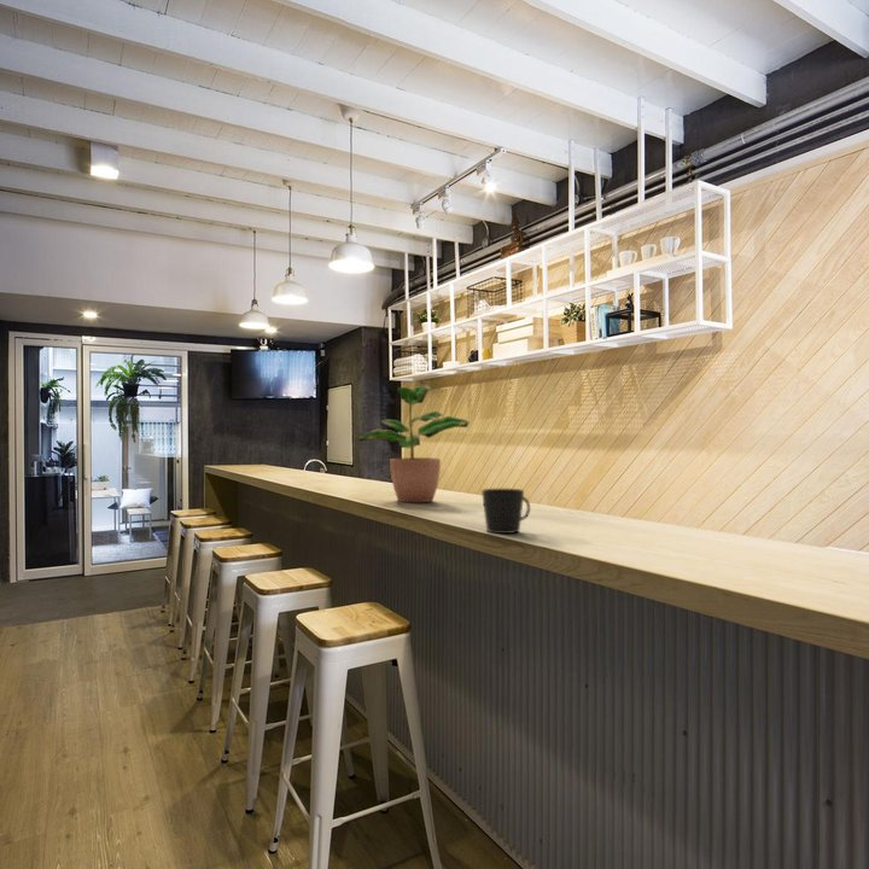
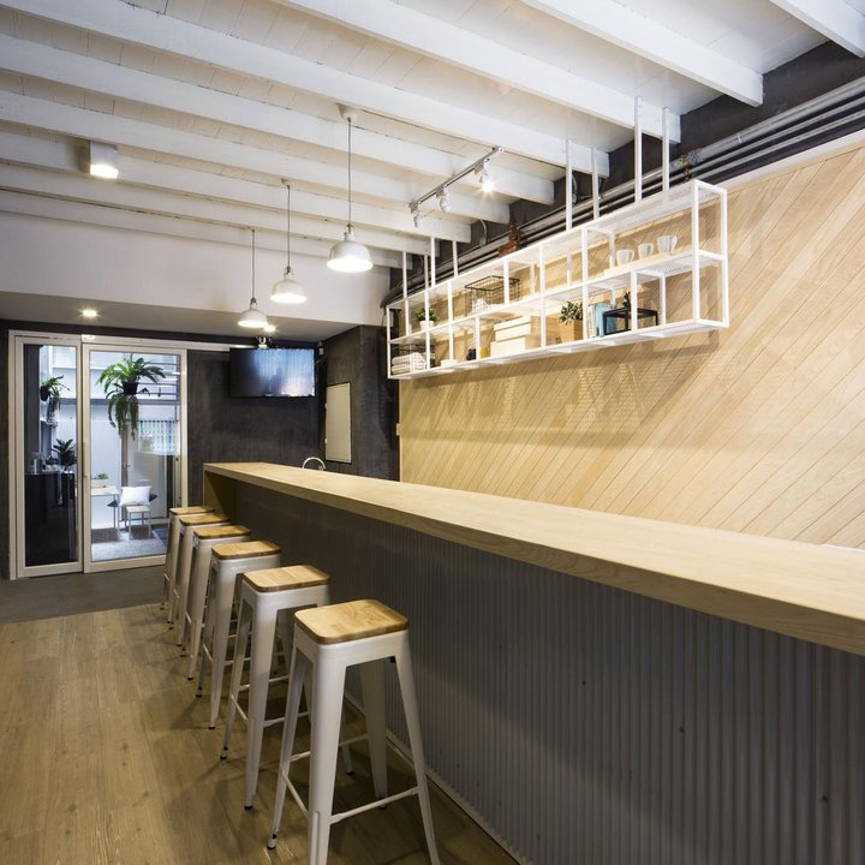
- cup [480,488,531,535]
- potted plant [356,385,471,503]
